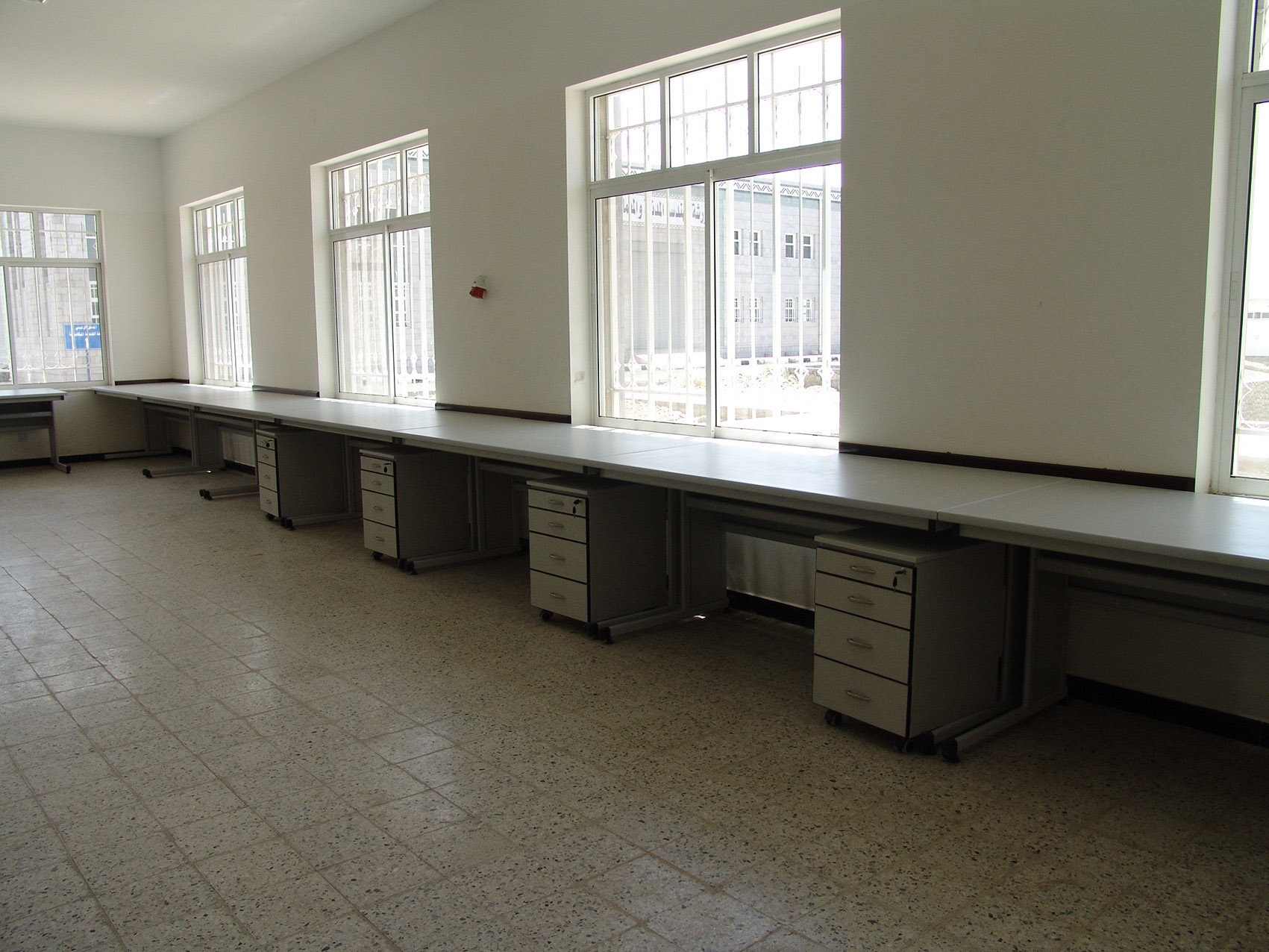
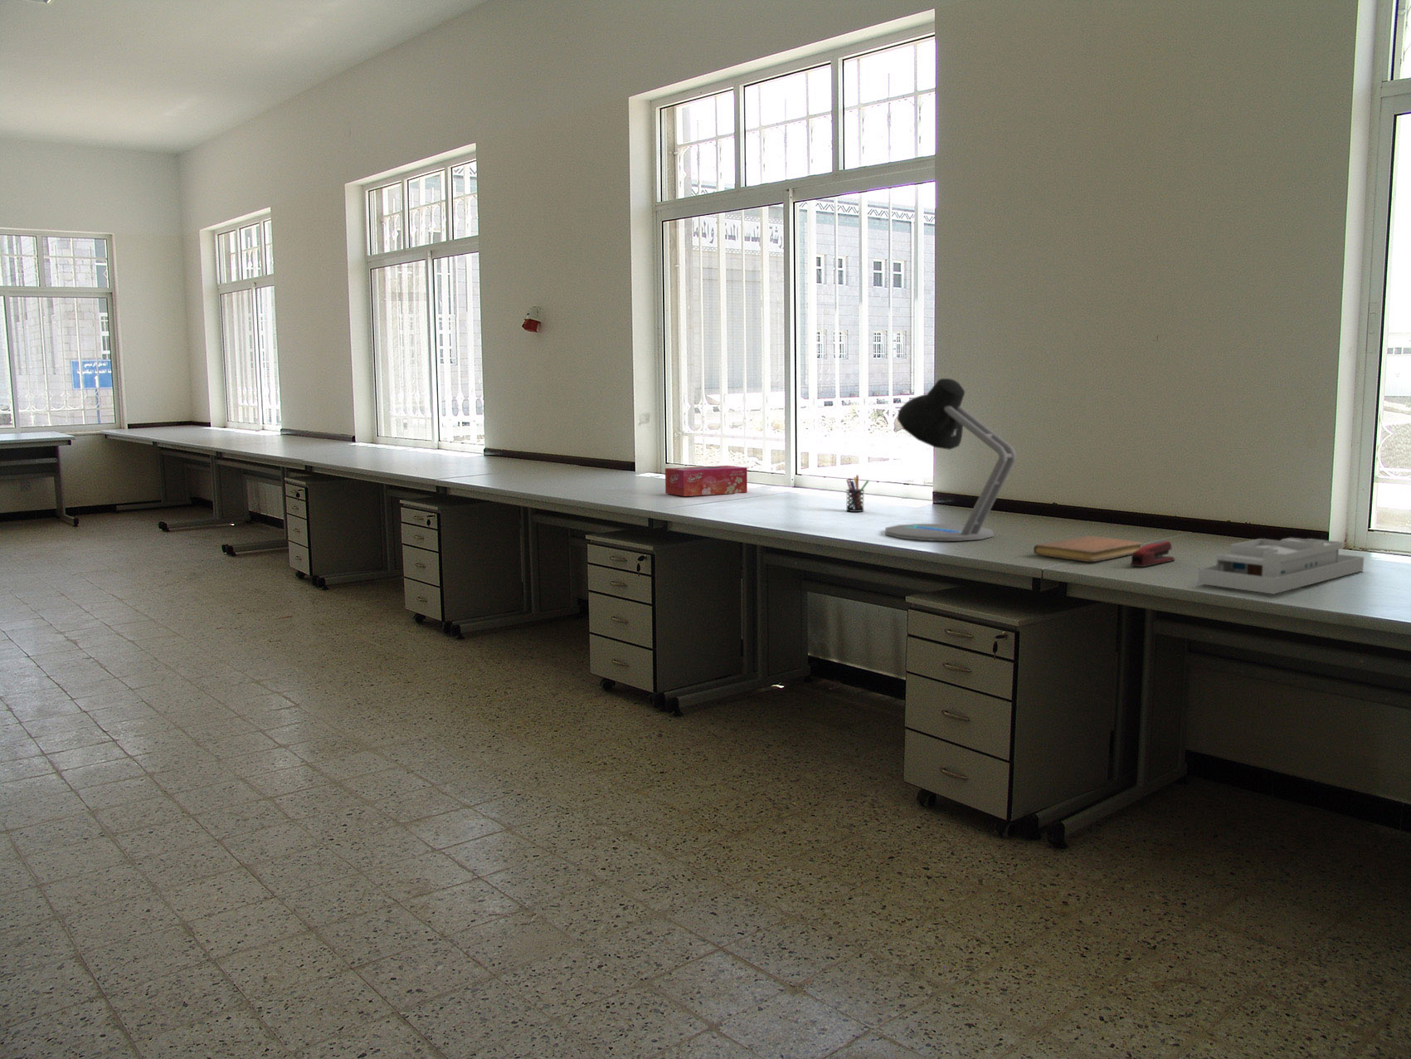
+ desk organizer [1198,537,1364,595]
+ stapler [1130,540,1175,567]
+ tissue box [665,465,748,497]
+ notebook [1033,535,1145,563]
+ desk lamp [884,377,1017,542]
+ pen holder [845,474,870,513]
